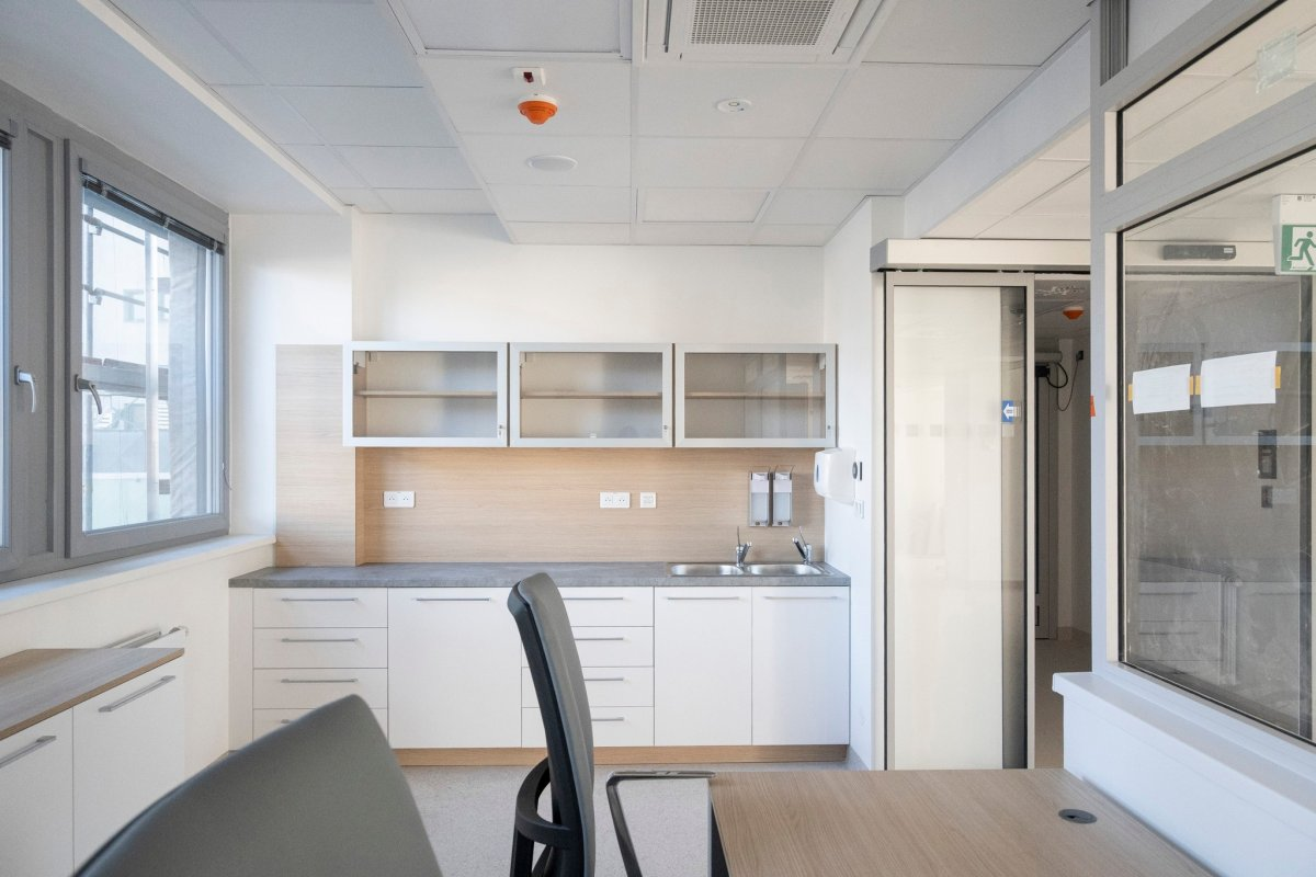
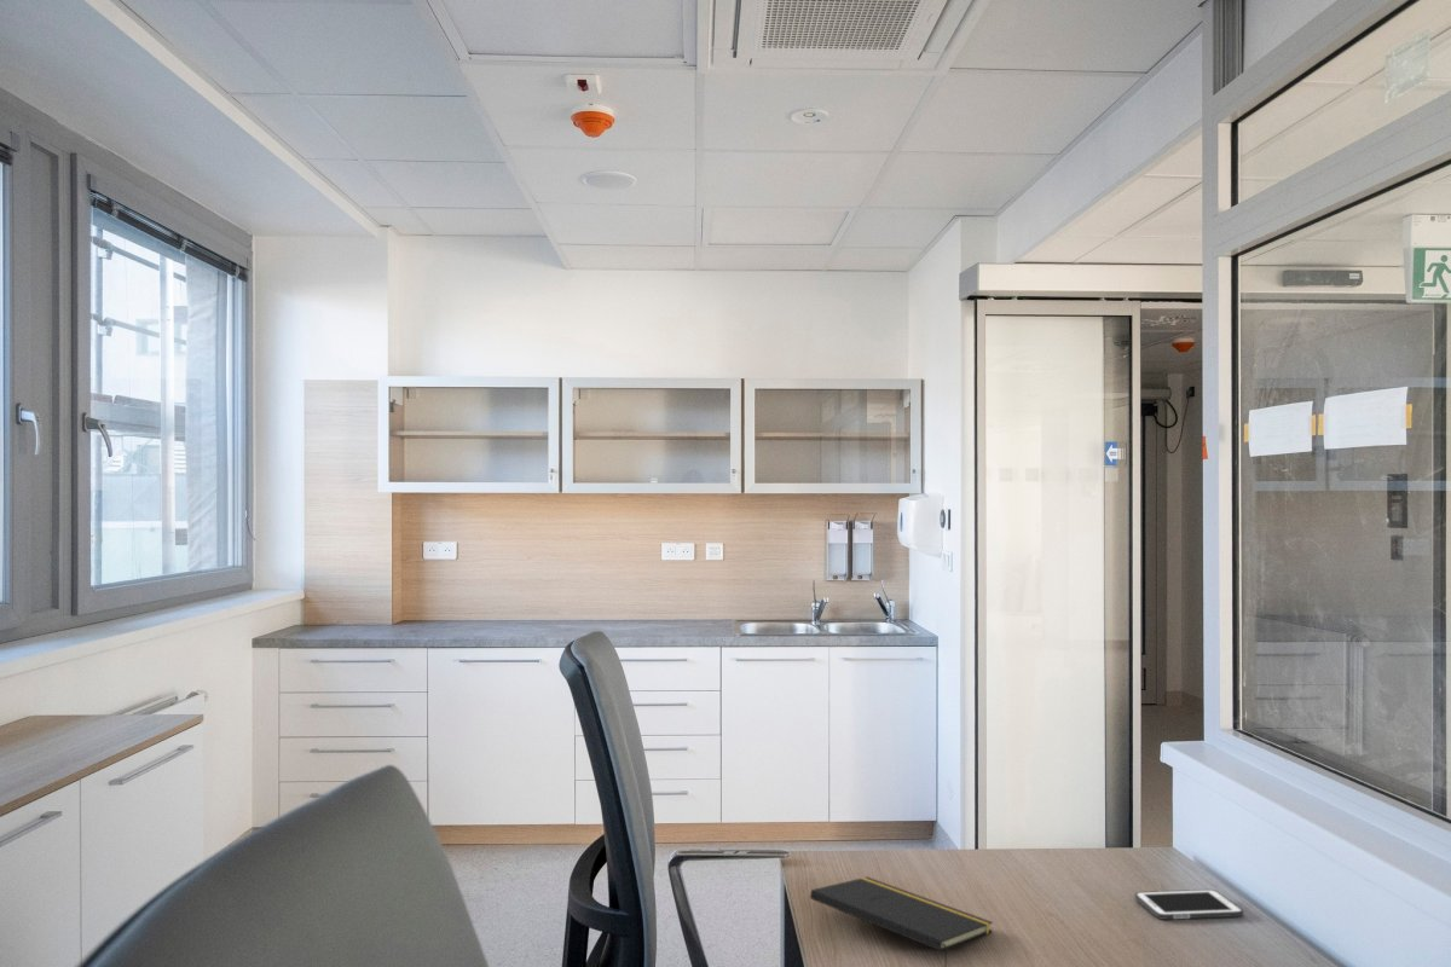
+ notepad [809,875,994,967]
+ cell phone [1134,888,1244,921]
